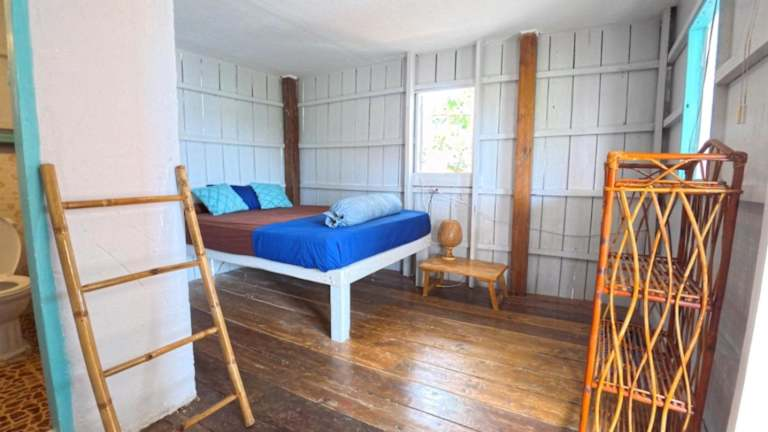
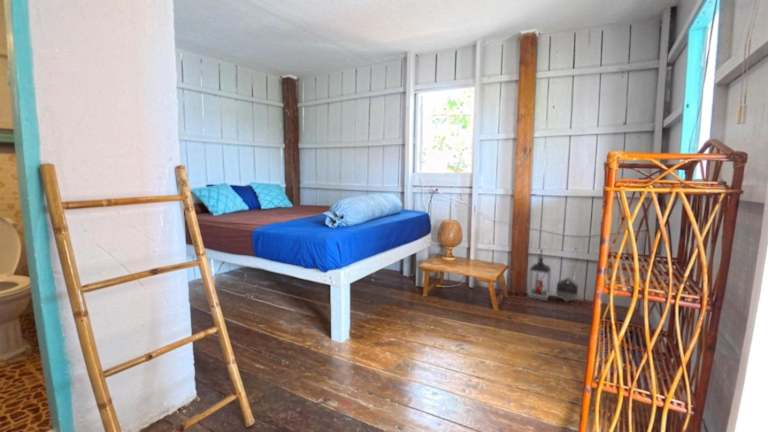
+ planter [555,276,579,303]
+ lantern [527,248,552,301]
